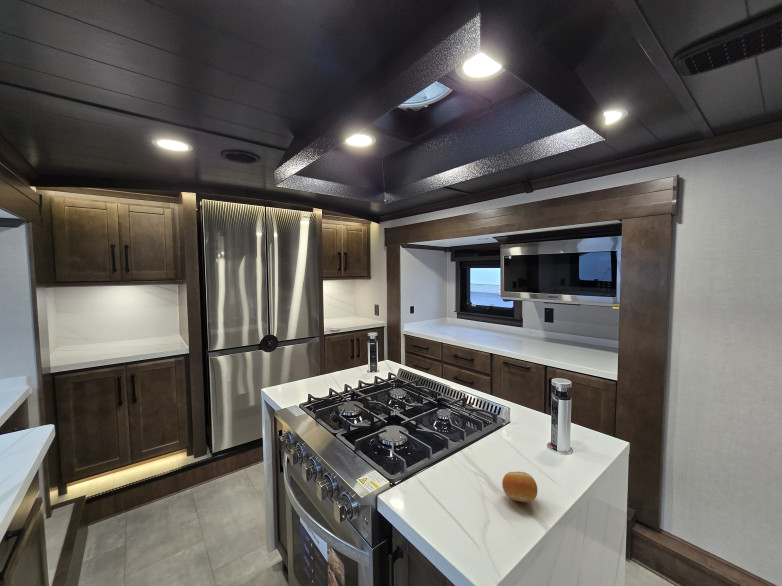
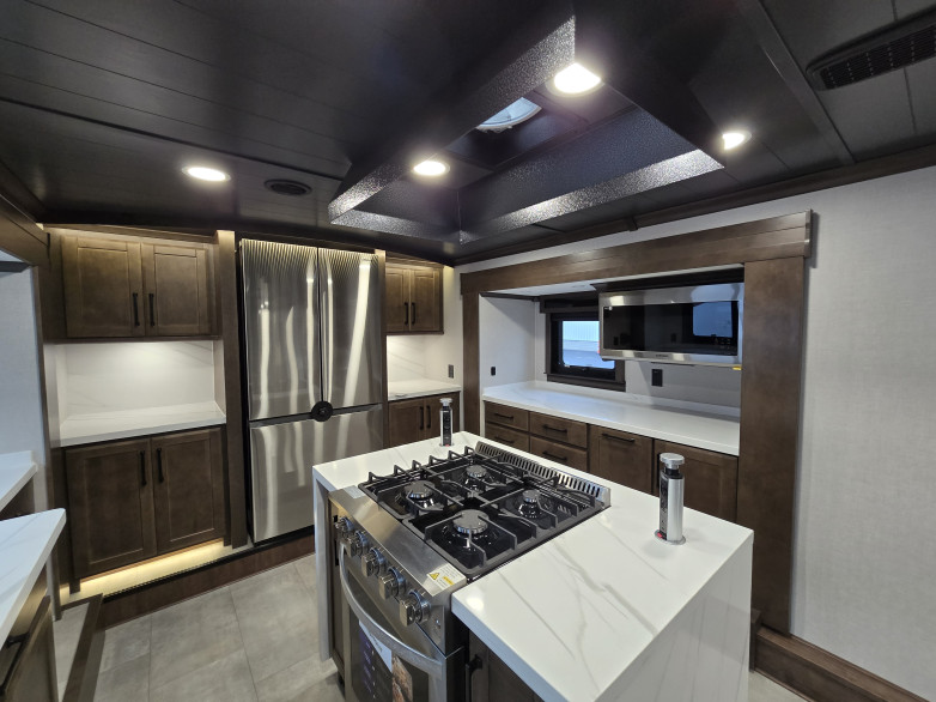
- fruit [501,471,538,503]
